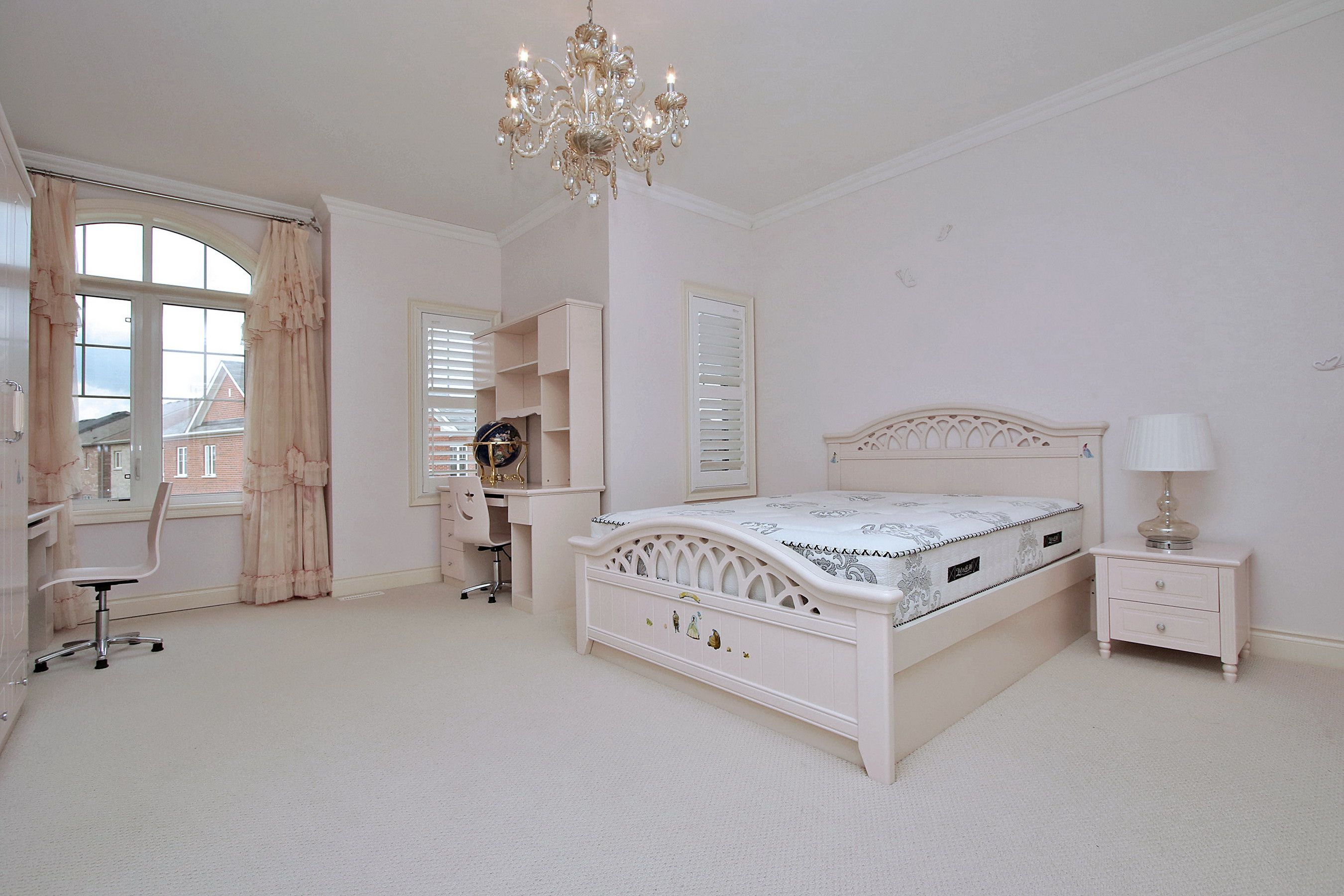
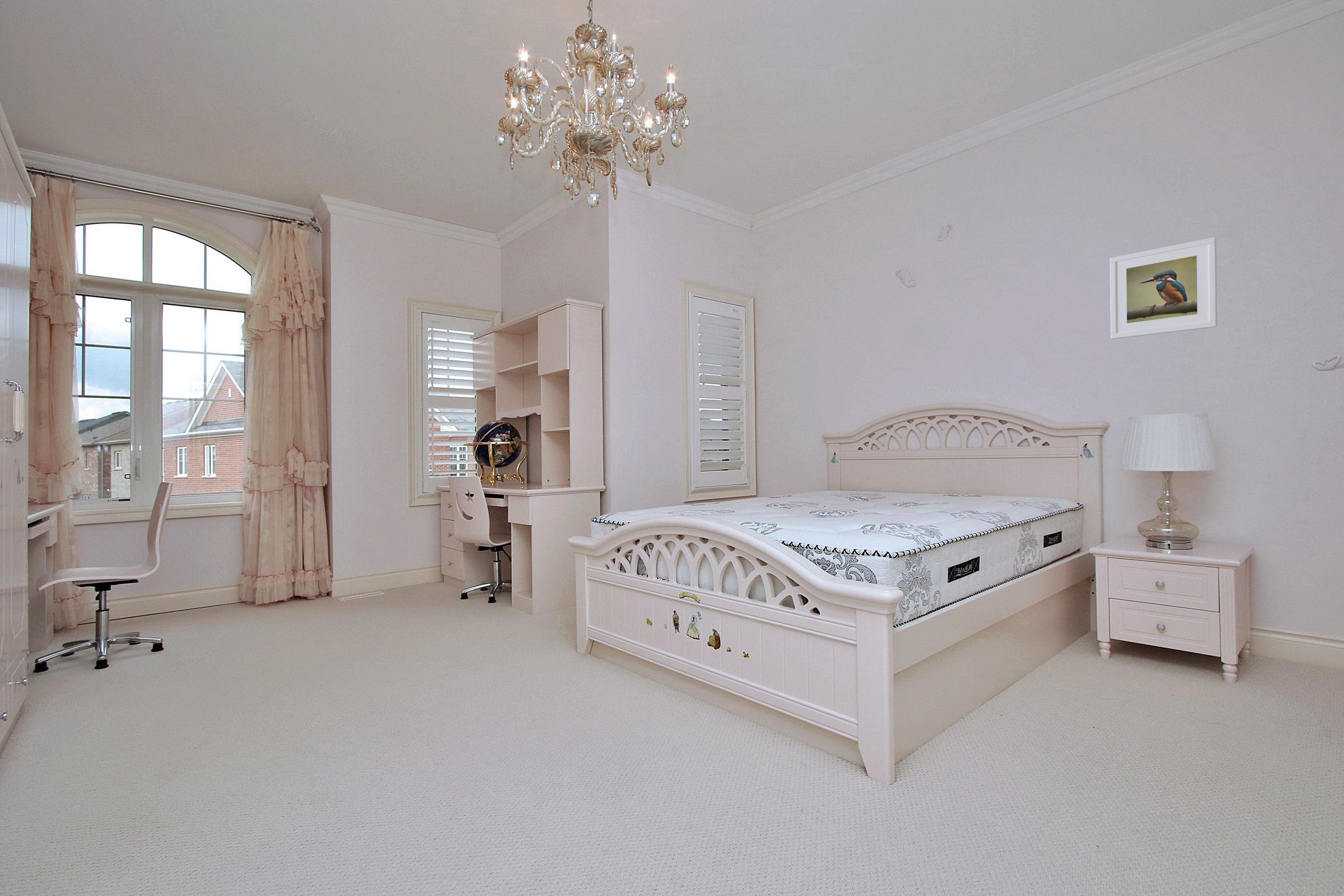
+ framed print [1110,236,1218,339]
